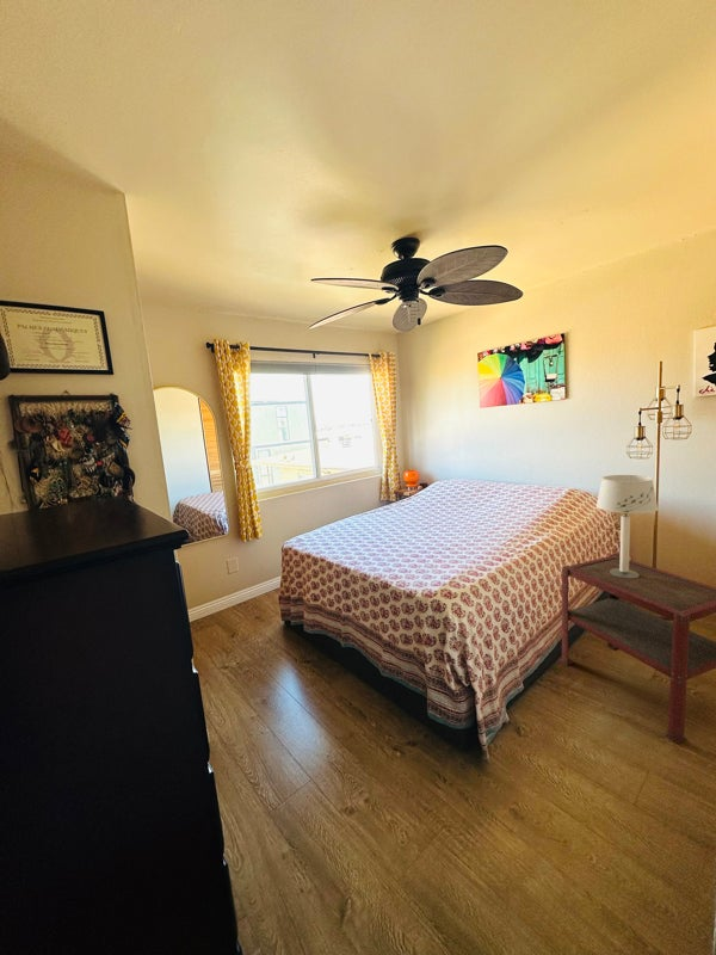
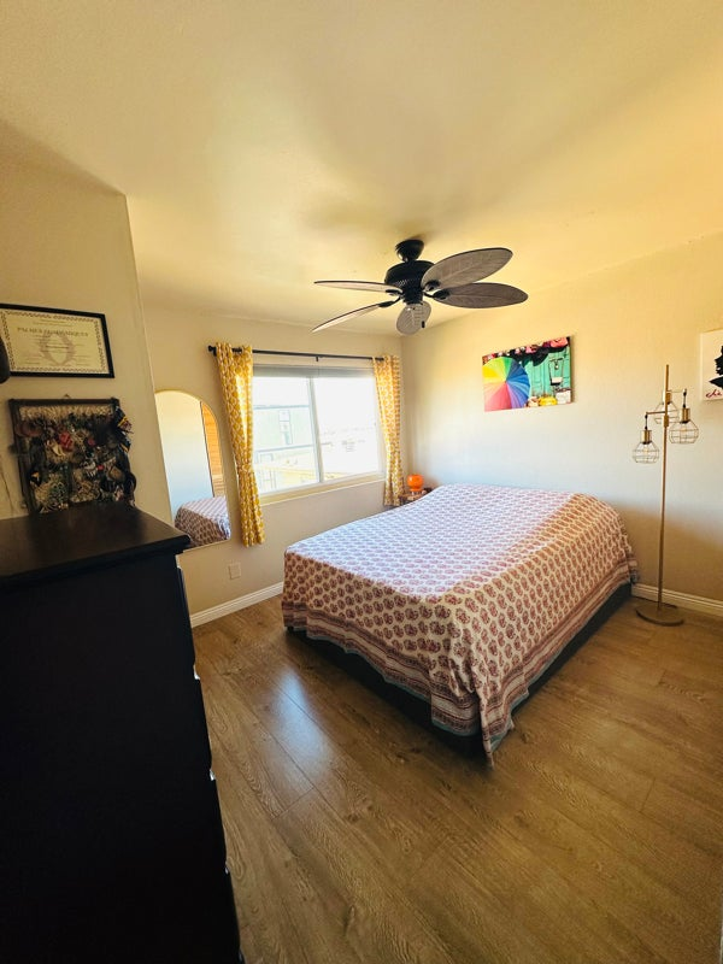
- side table [558,553,716,745]
- table lamp [595,474,659,579]
